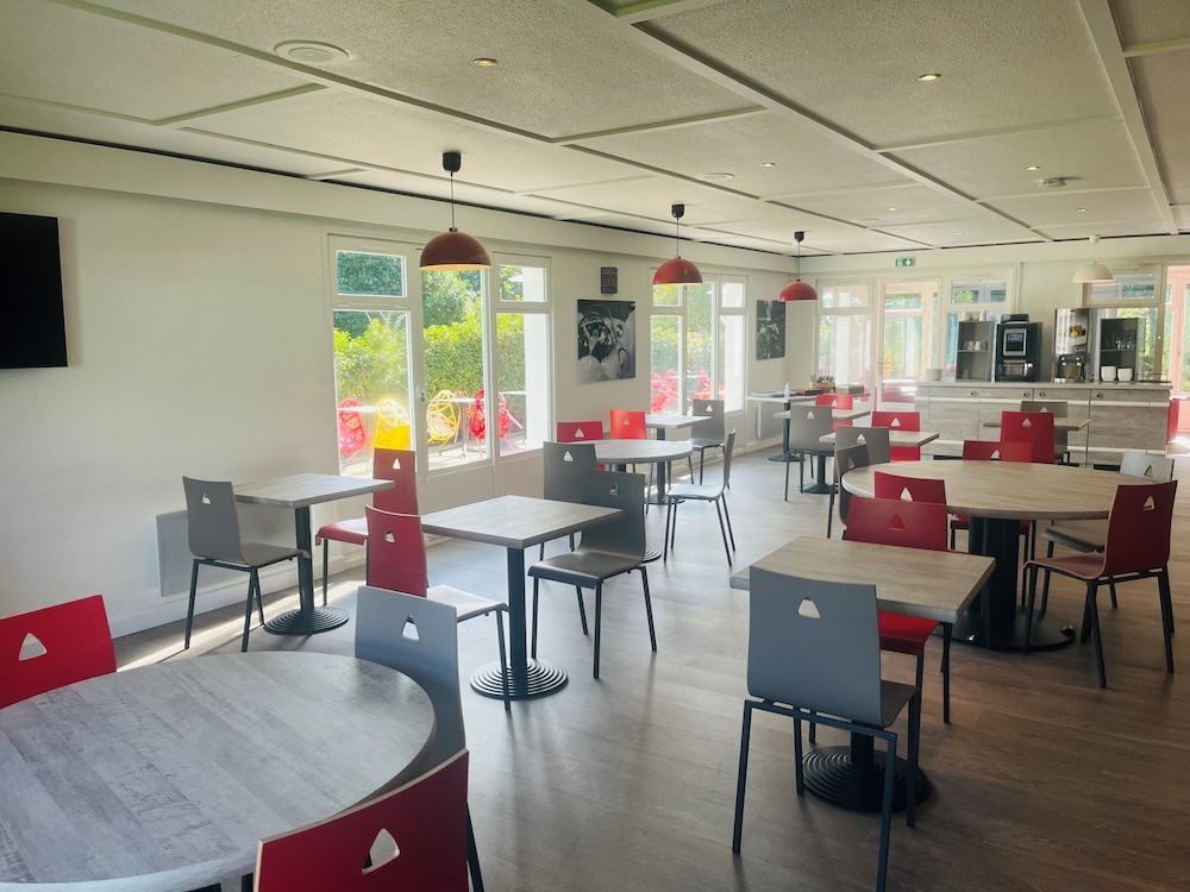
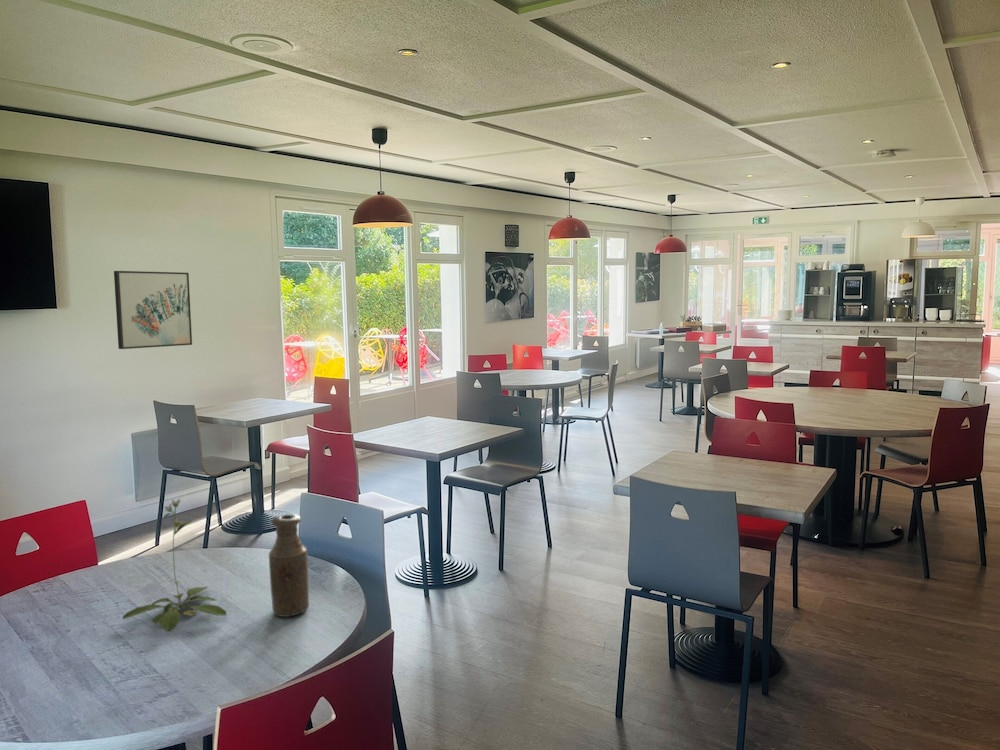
+ plant [121,498,227,632]
+ bottle [268,513,310,618]
+ wall art [113,270,193,350]
